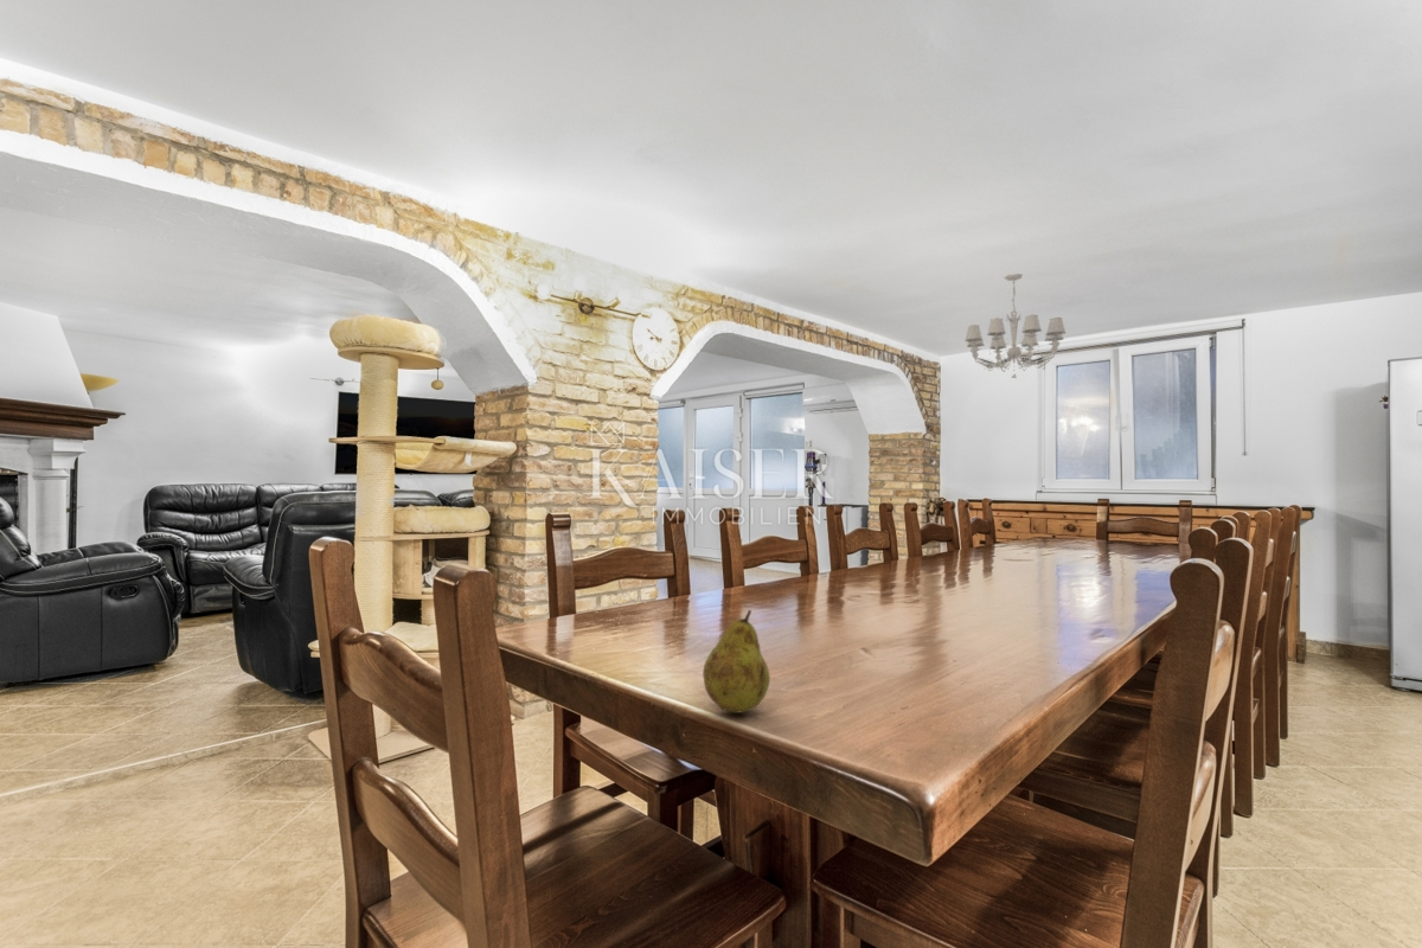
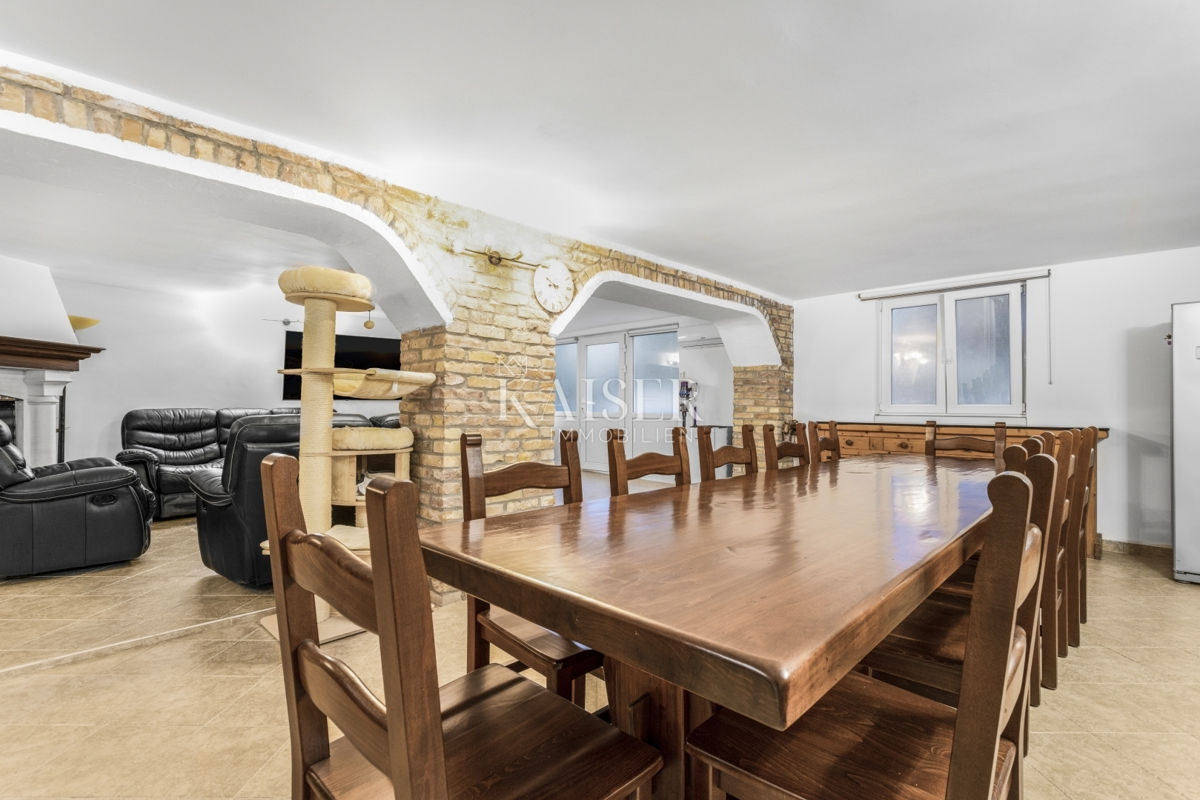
- fruit [702,609,771,715]
- chandelier [965,273,1068,379]
